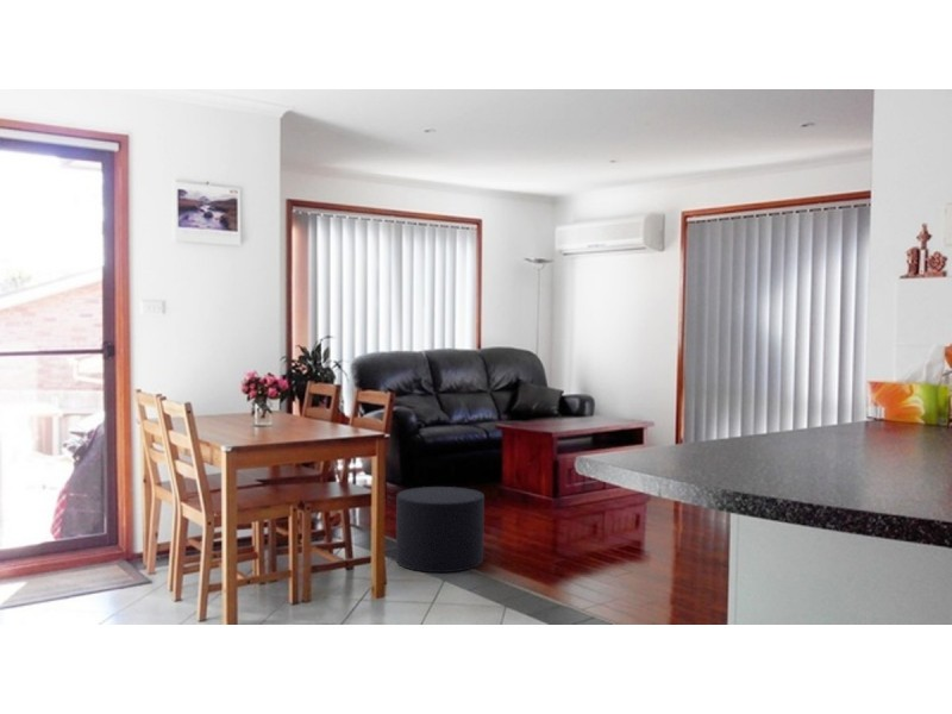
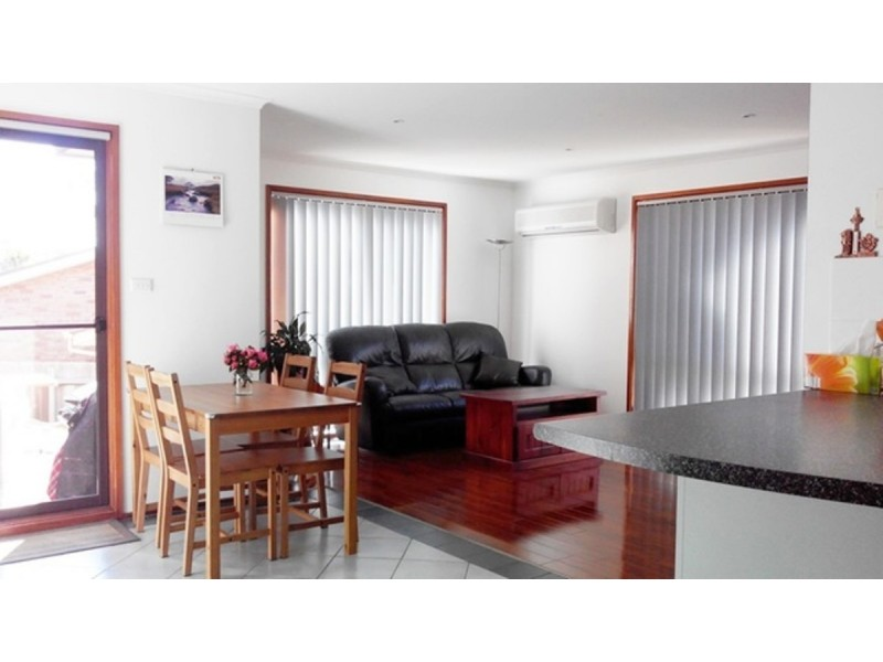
- stool [395,486,486,574]
